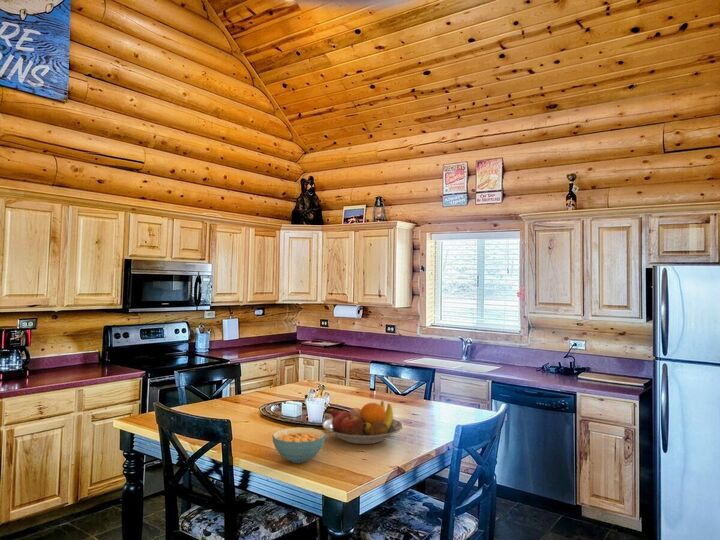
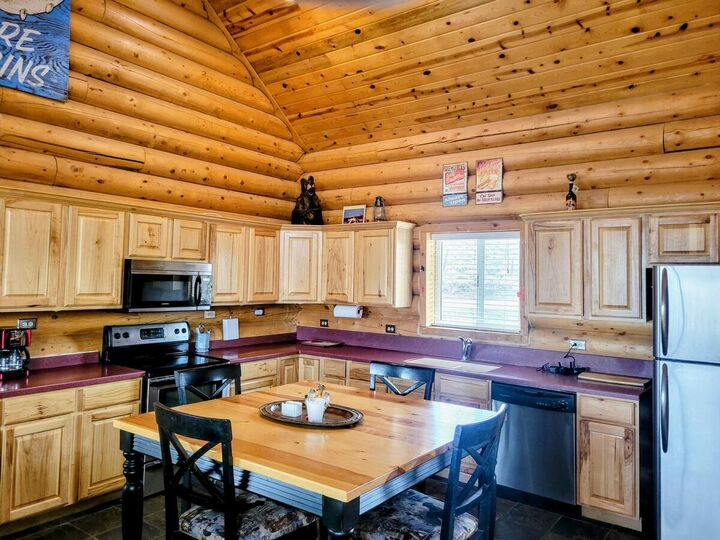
- fruit bowl [322,400,404,445]
- cereal bowl [271,426,326,464]
